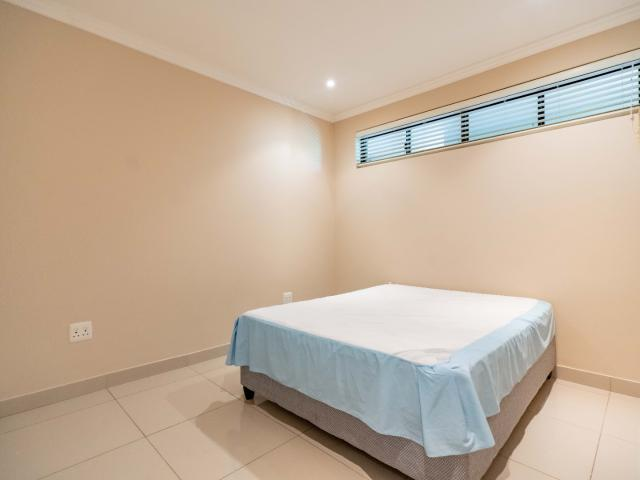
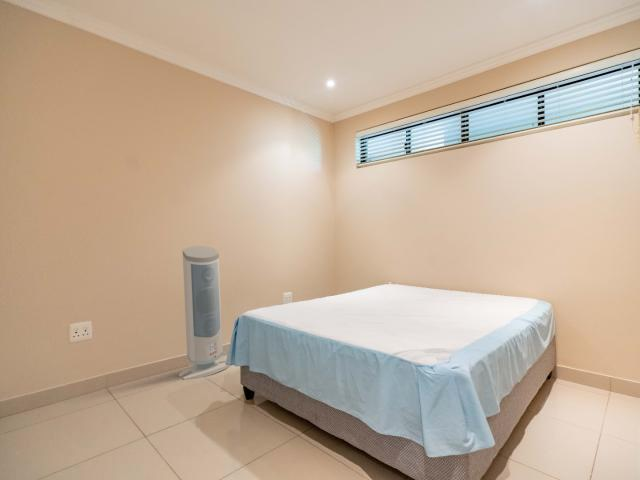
+ air purifier [177,245,229,380]
